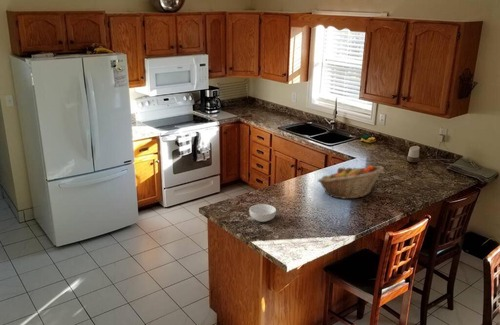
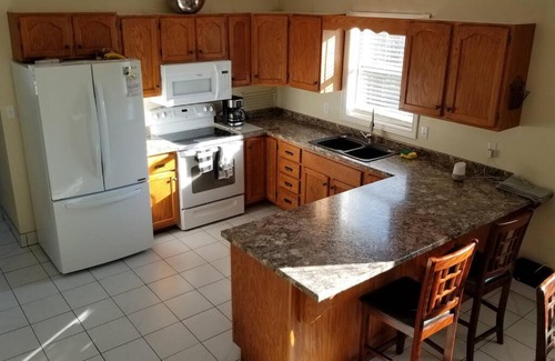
- cereal bowl [248,203,277,223]
- fruit basket [317,164,384,200]
